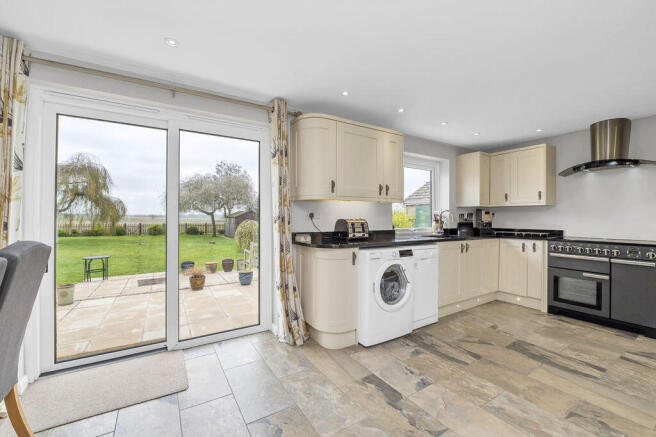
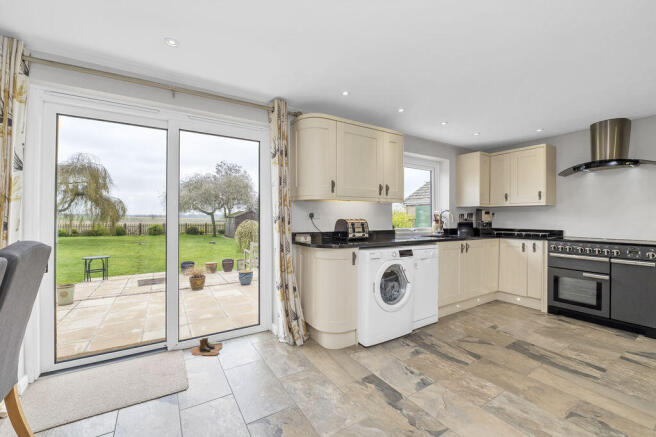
+ boots [189,337,223,356]
